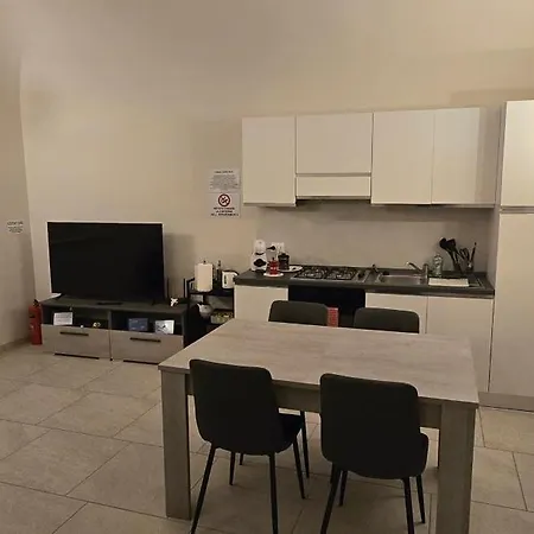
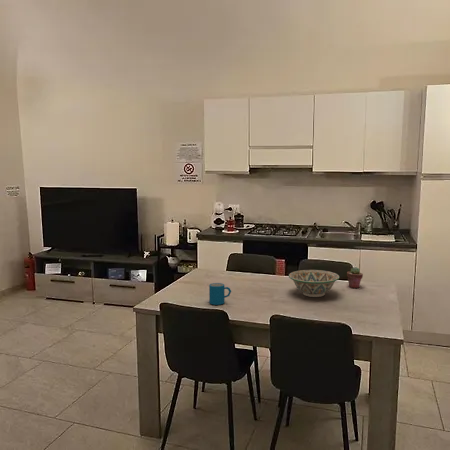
+ mug [208,282,232,306]
+ decorative bowl [288,269,341,298]
+ potted succulent [346,266,364,289]
